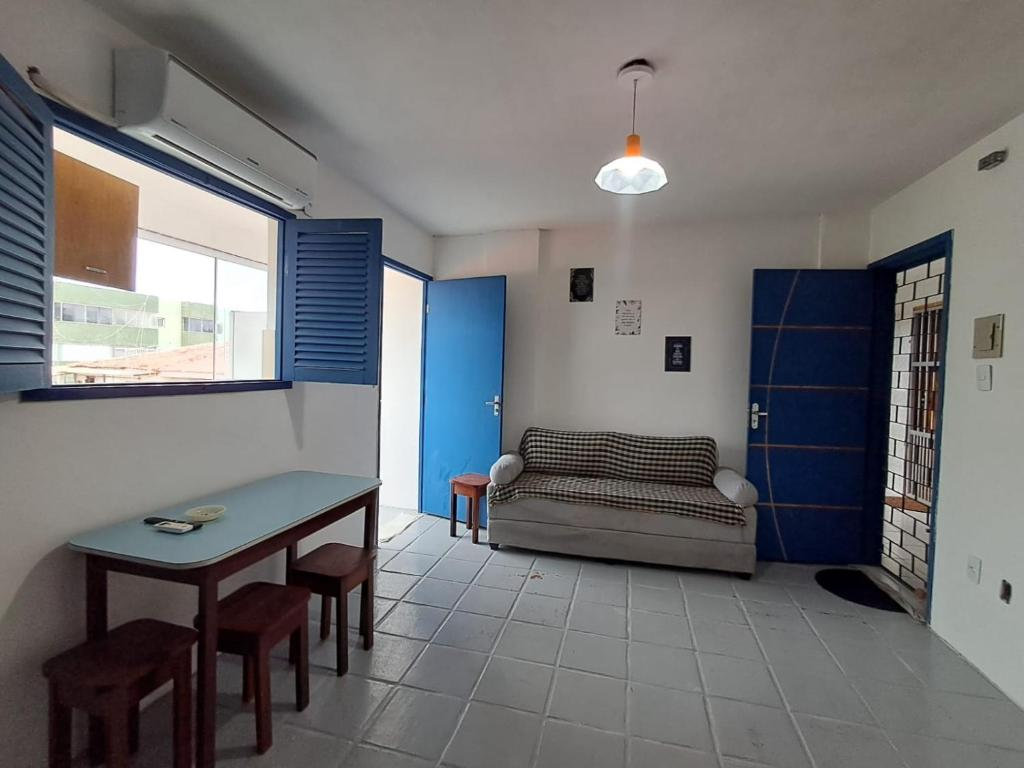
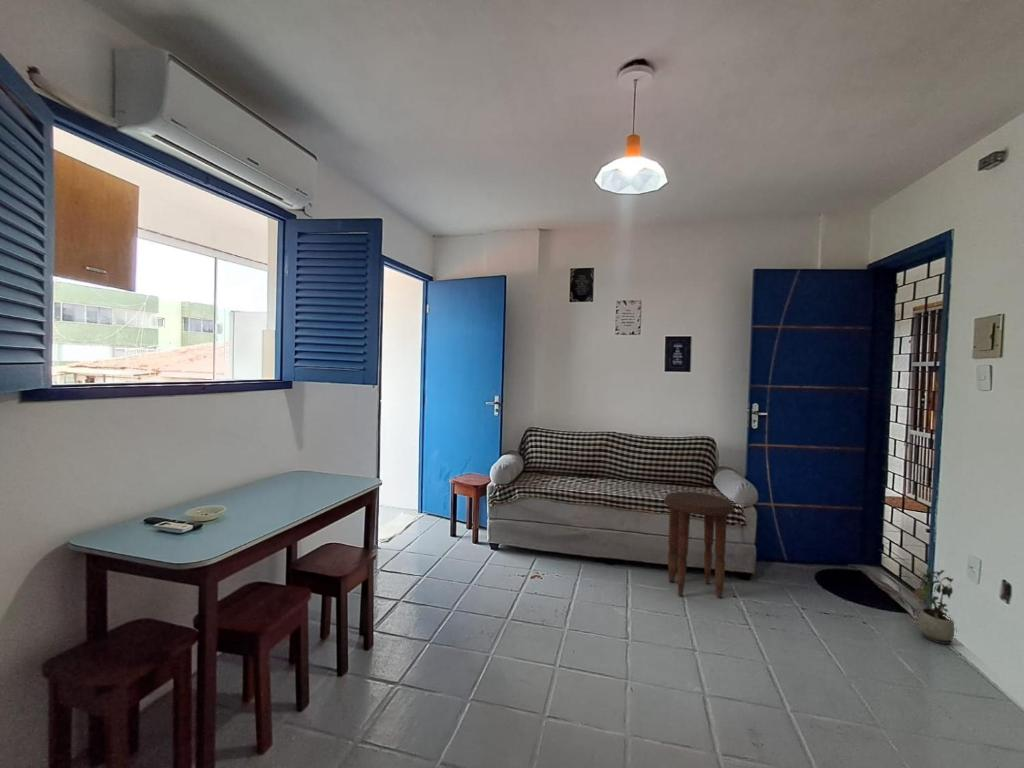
+ potted plant [916,567,956,645]
+ side table [663,491,735,599]
